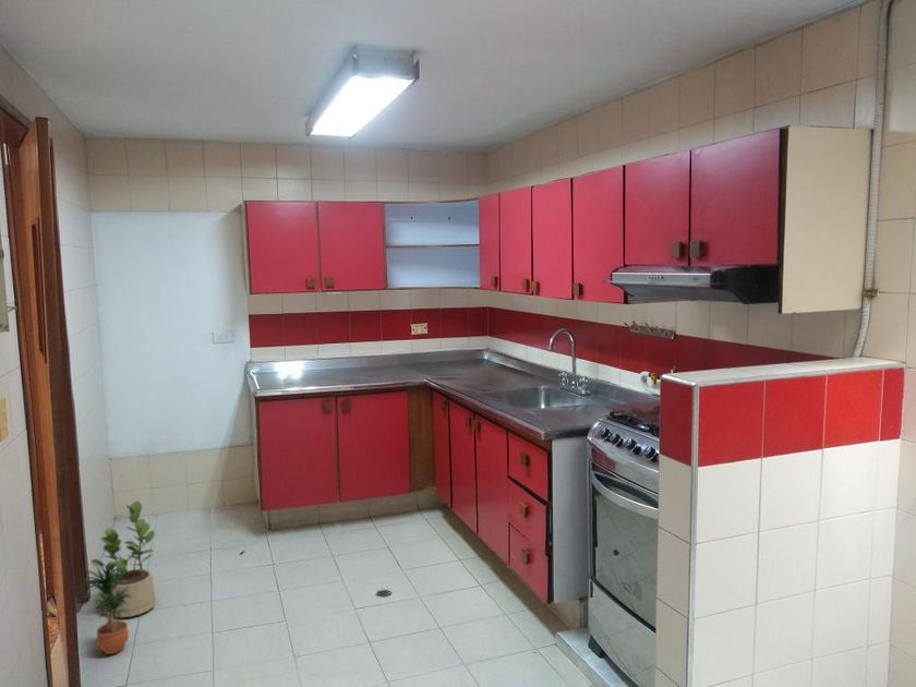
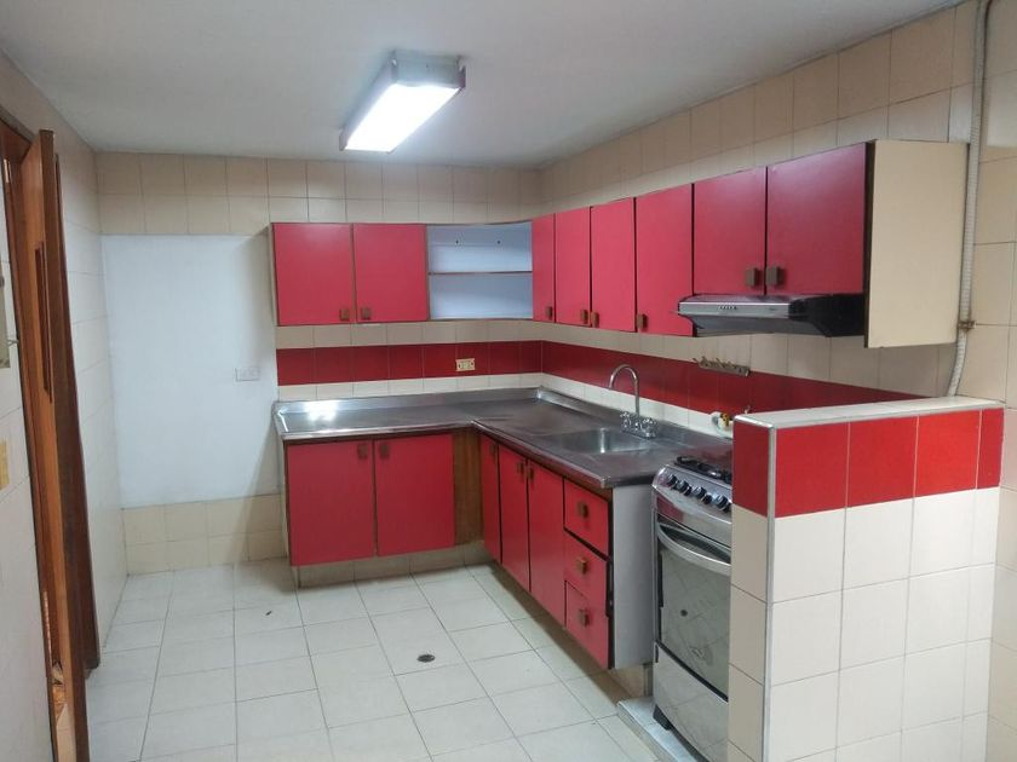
- potted plant [91,499,157,618]
- potted plant [79,562,132,655]
